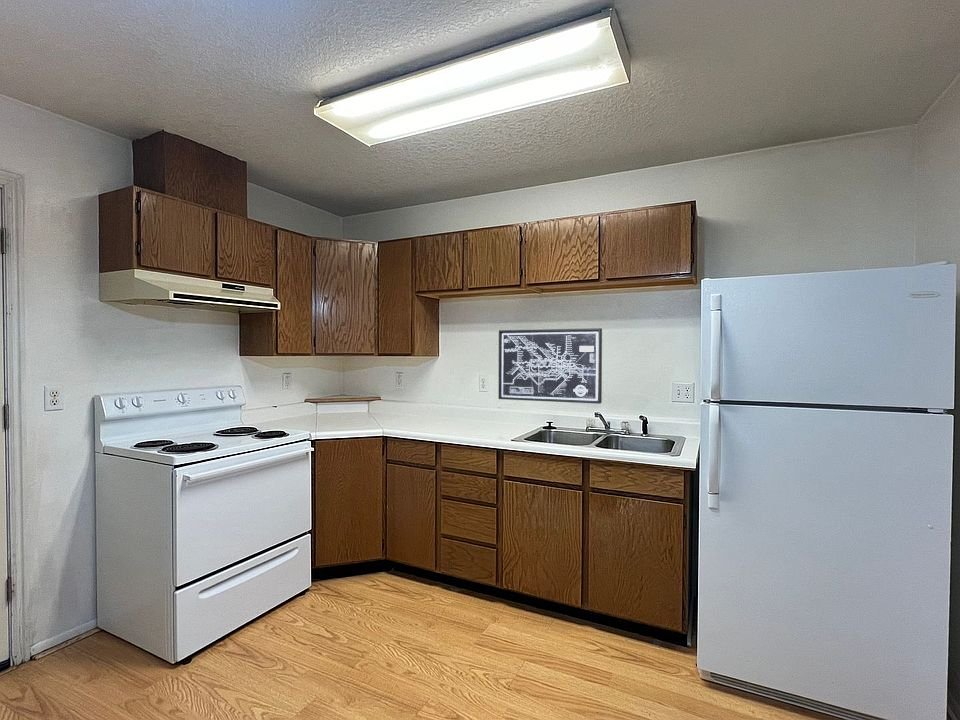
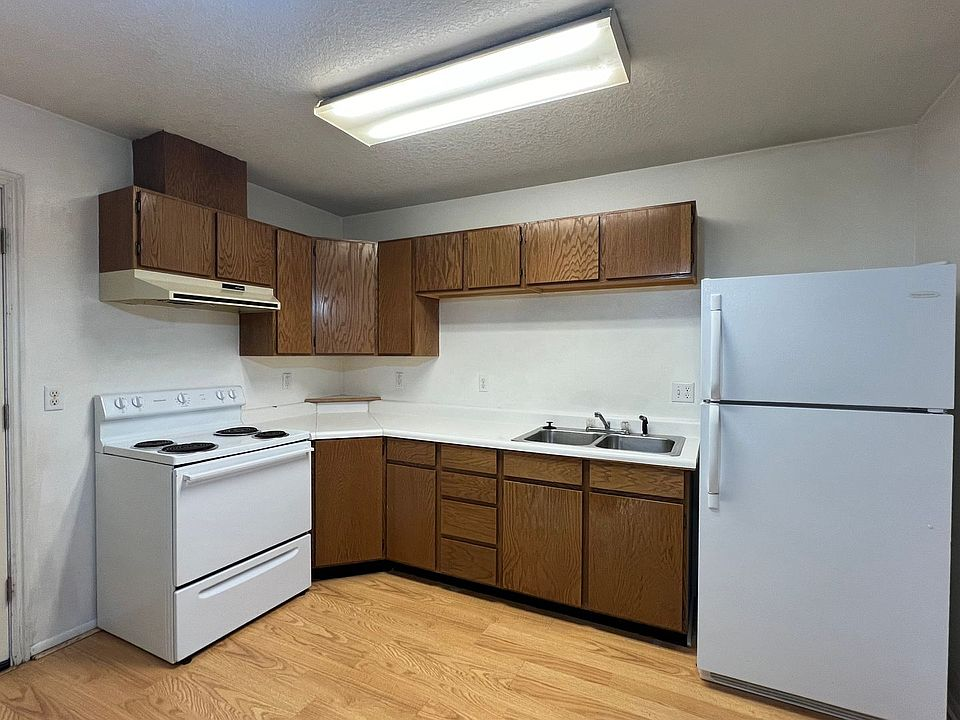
- wall art [497,327,603,405]
